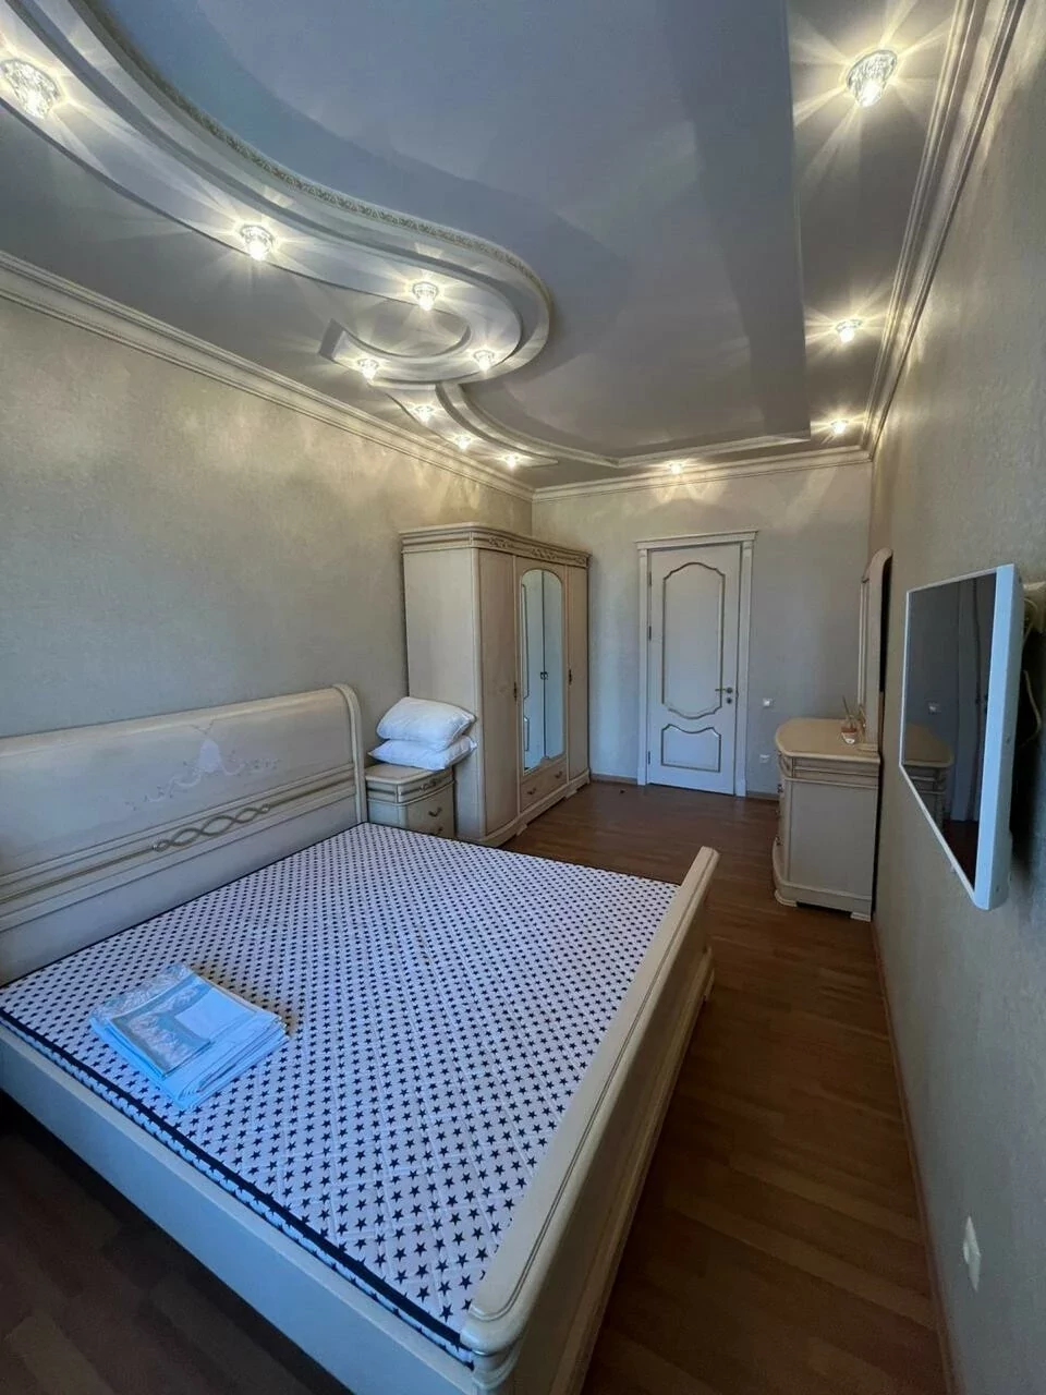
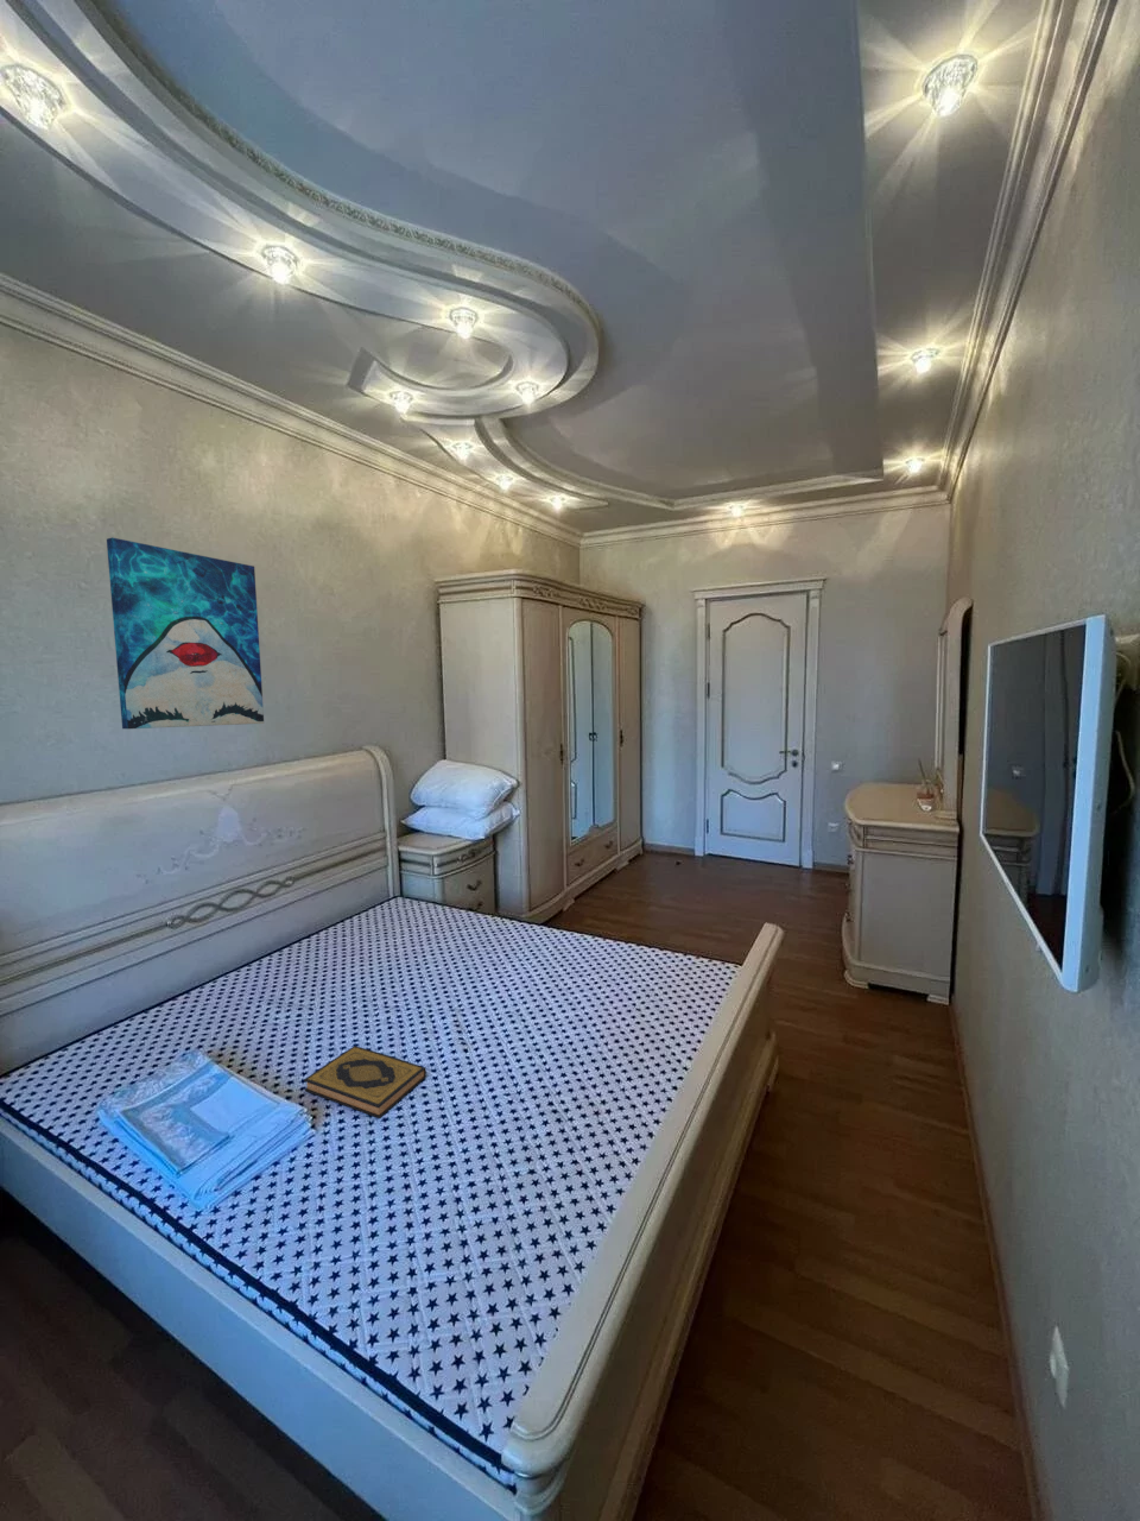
+ wall art [105,535,265,729]
+ hardback book [303,1044,428,1120]
